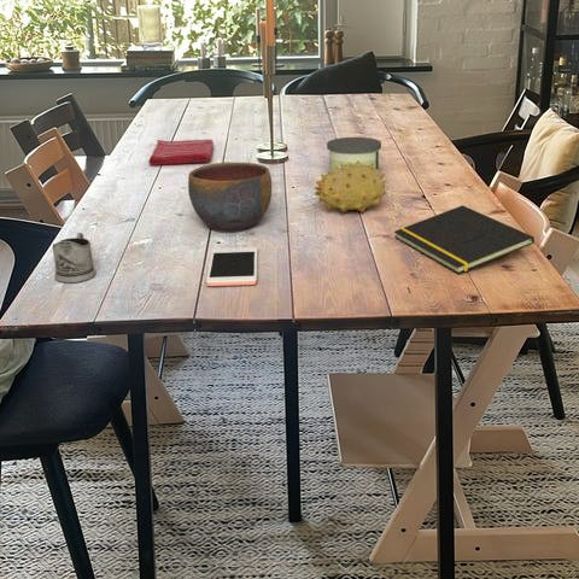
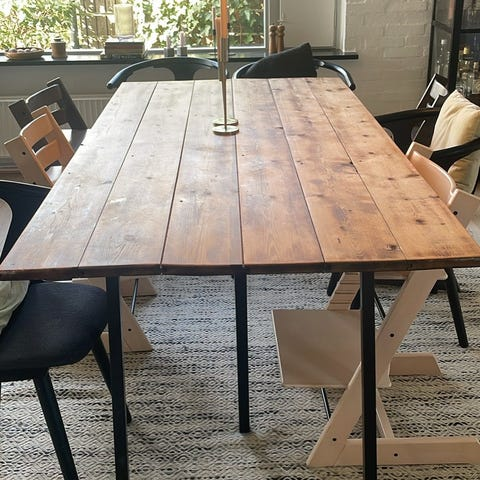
- candle [326,136,382,174]
- notepad [393,205,536,275]
- dish towel [147,139,215,166]
- bowl [187,160,273,234]
- tea glass holder [52,232,98,283]
- fruit [314,160,387,216]
- cell phone [205,246,258,287]
